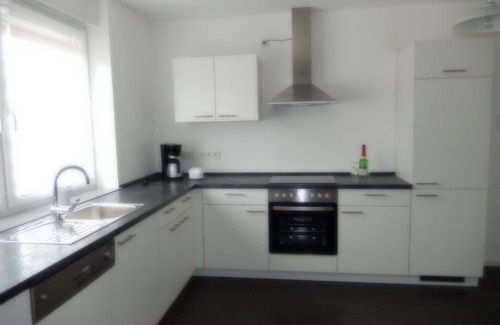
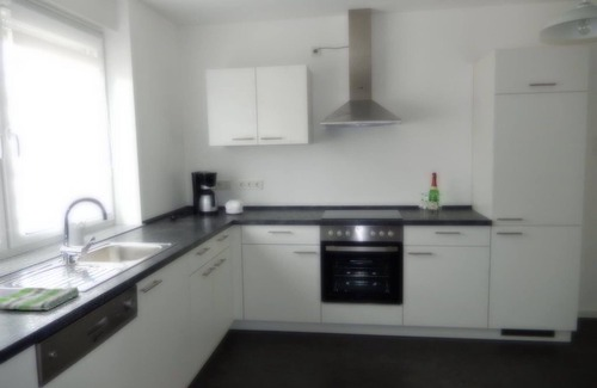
+ dish towel [0,285,81,312]
